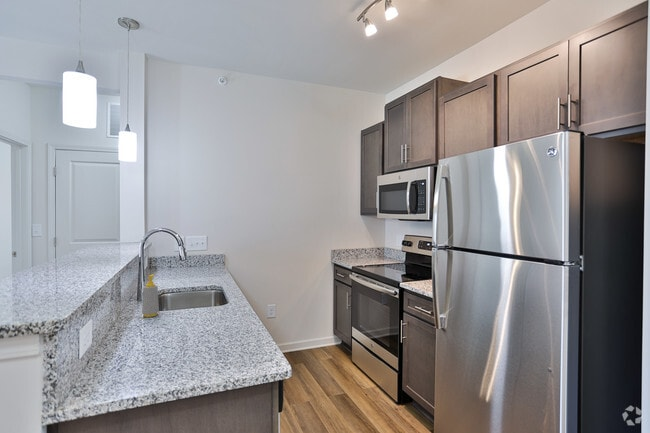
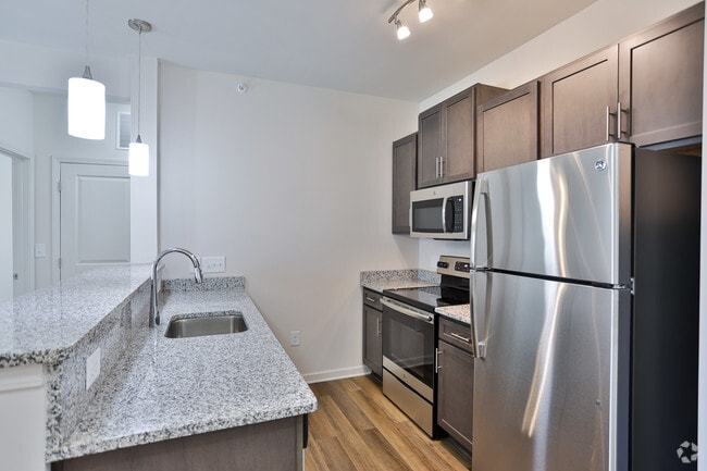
- soap bottle [141,273,160,318]
